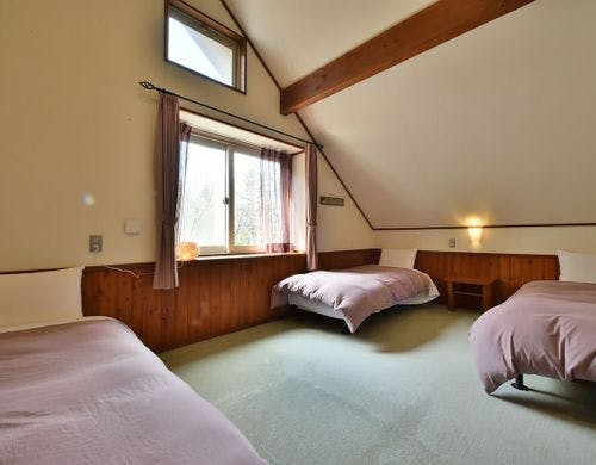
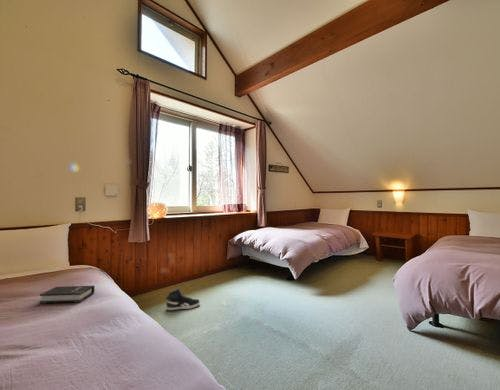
+ sneaker [165,288,201,311]
+ hardback book [39,285,95,305]
